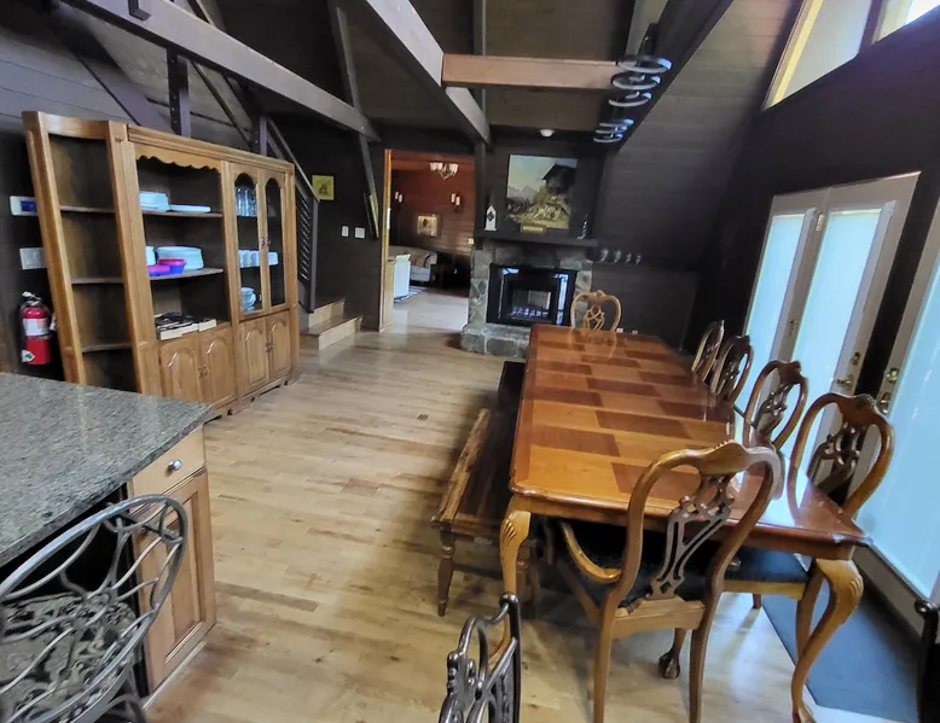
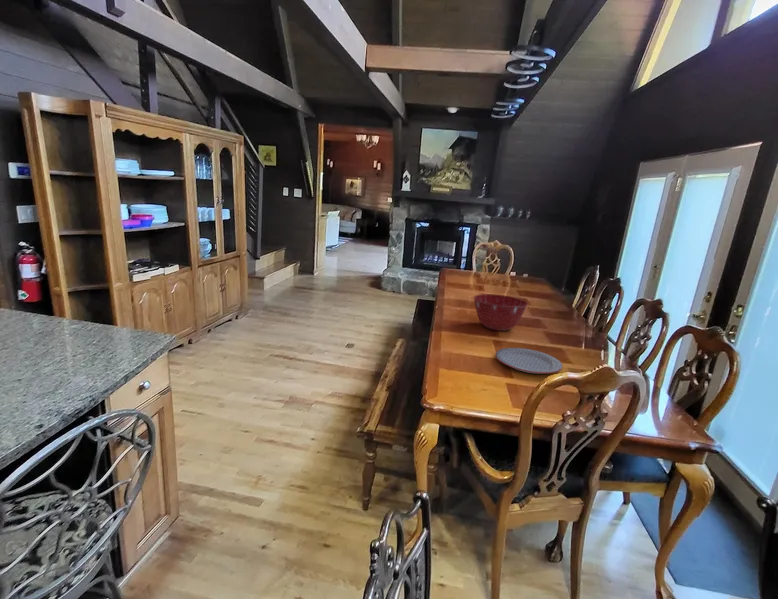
+ mixing bowl [473,293,529,332]
+ plate [494,347,564,375]
